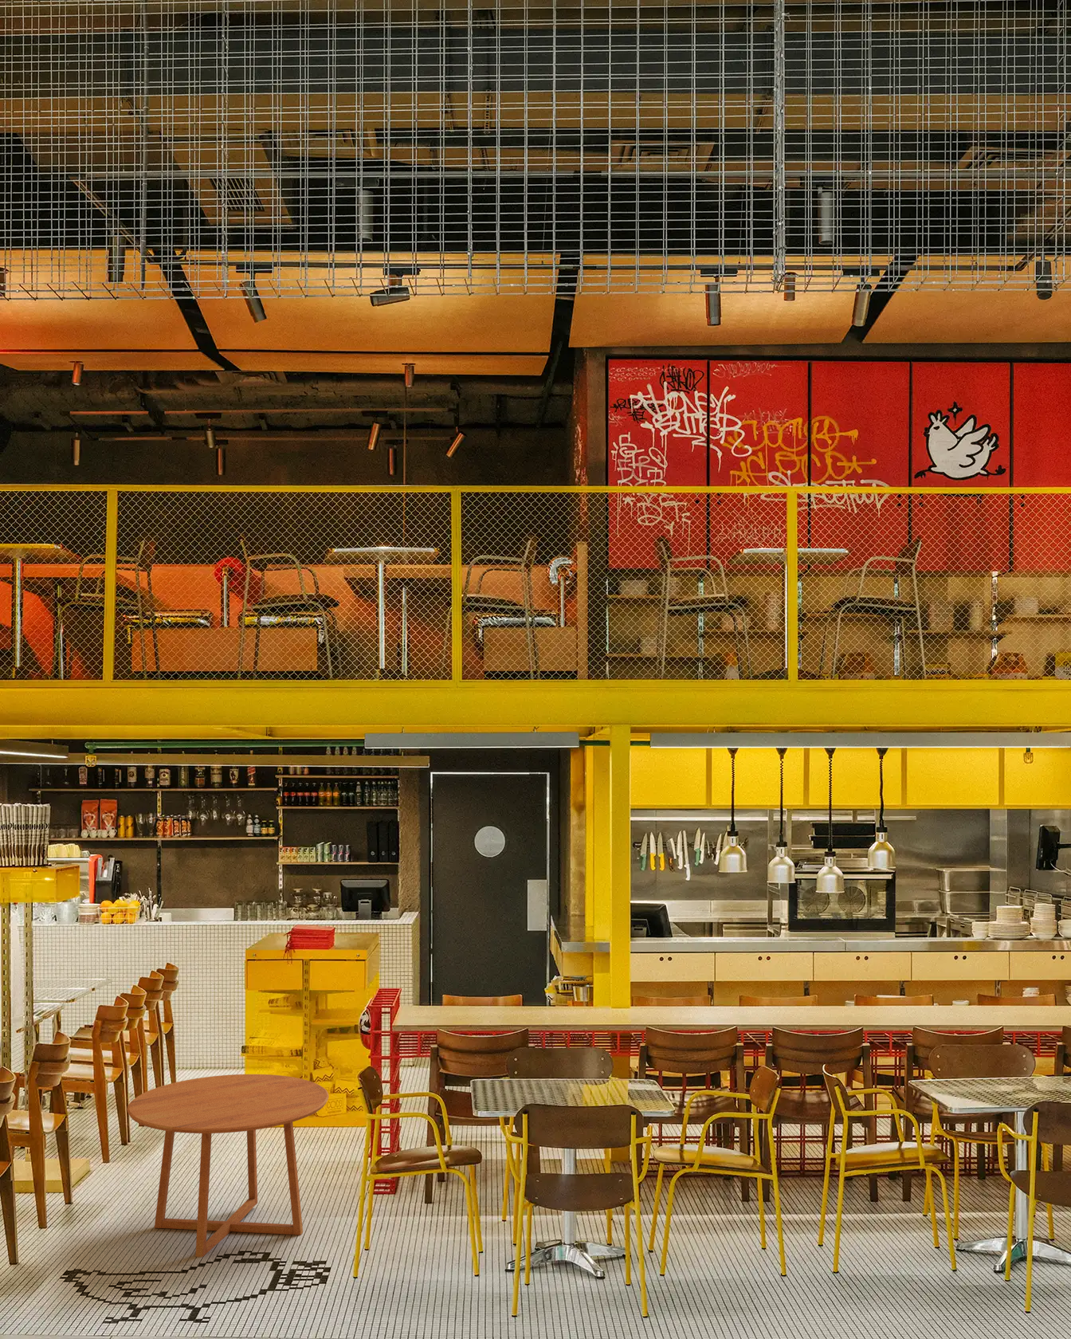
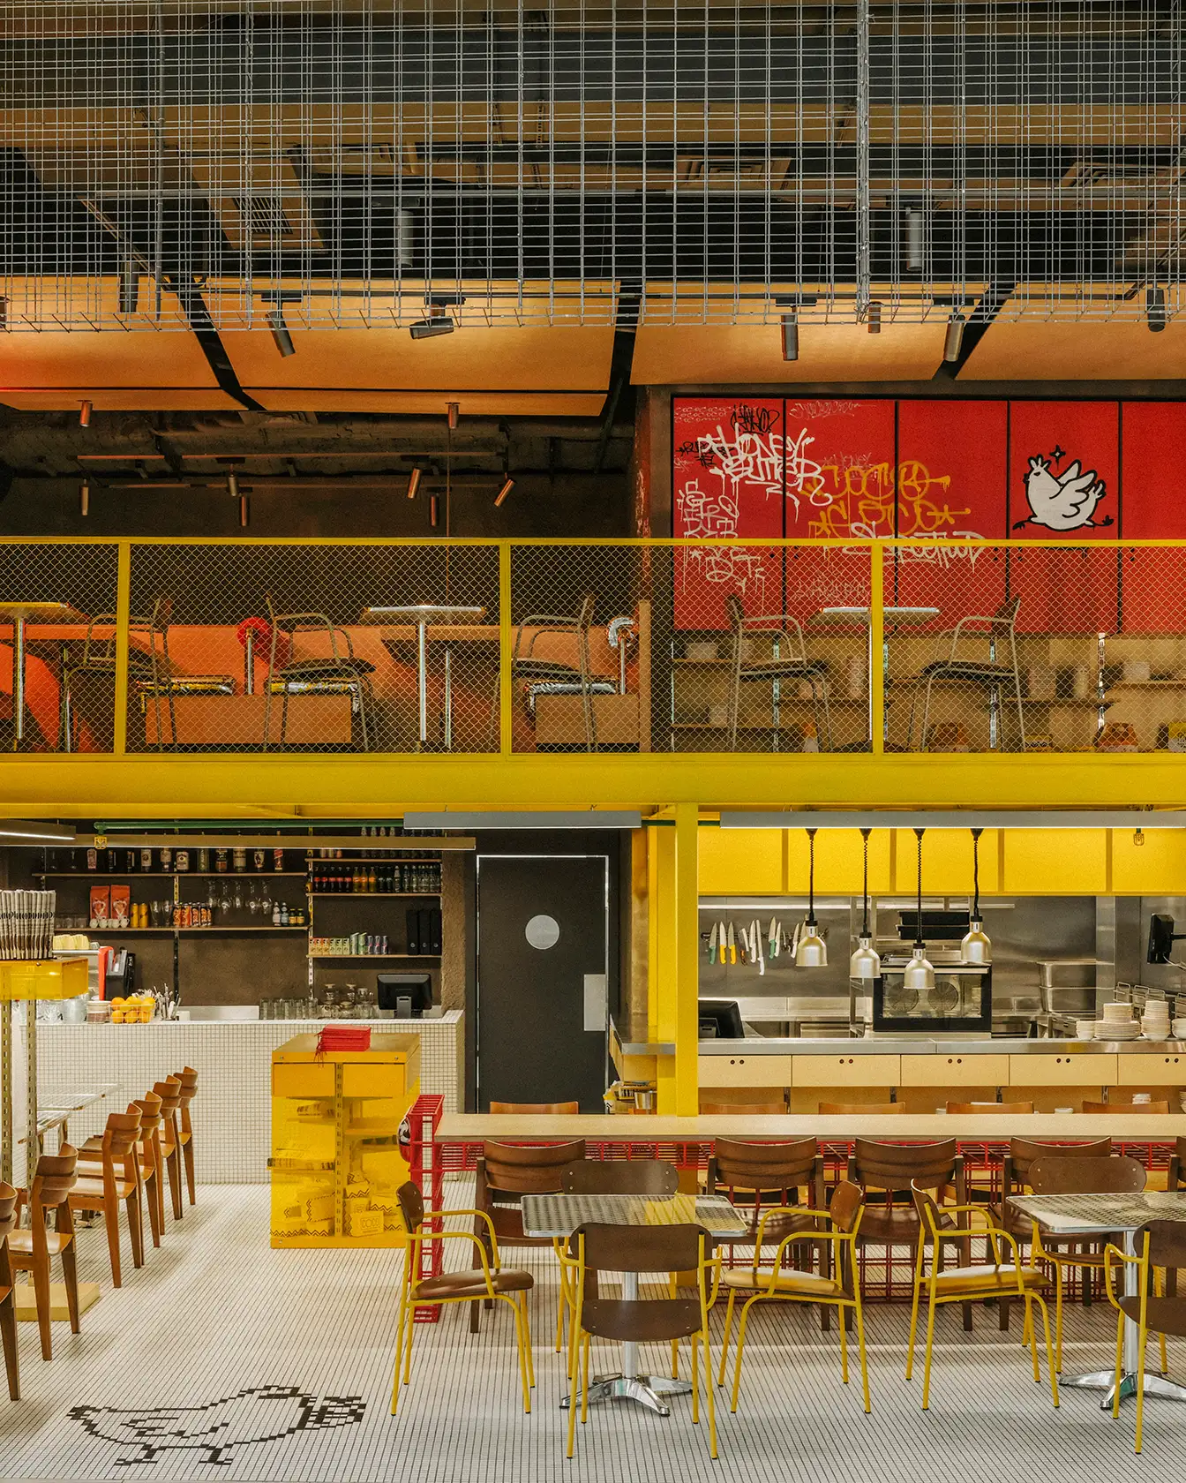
- dining table [127,1073,329,1258]
